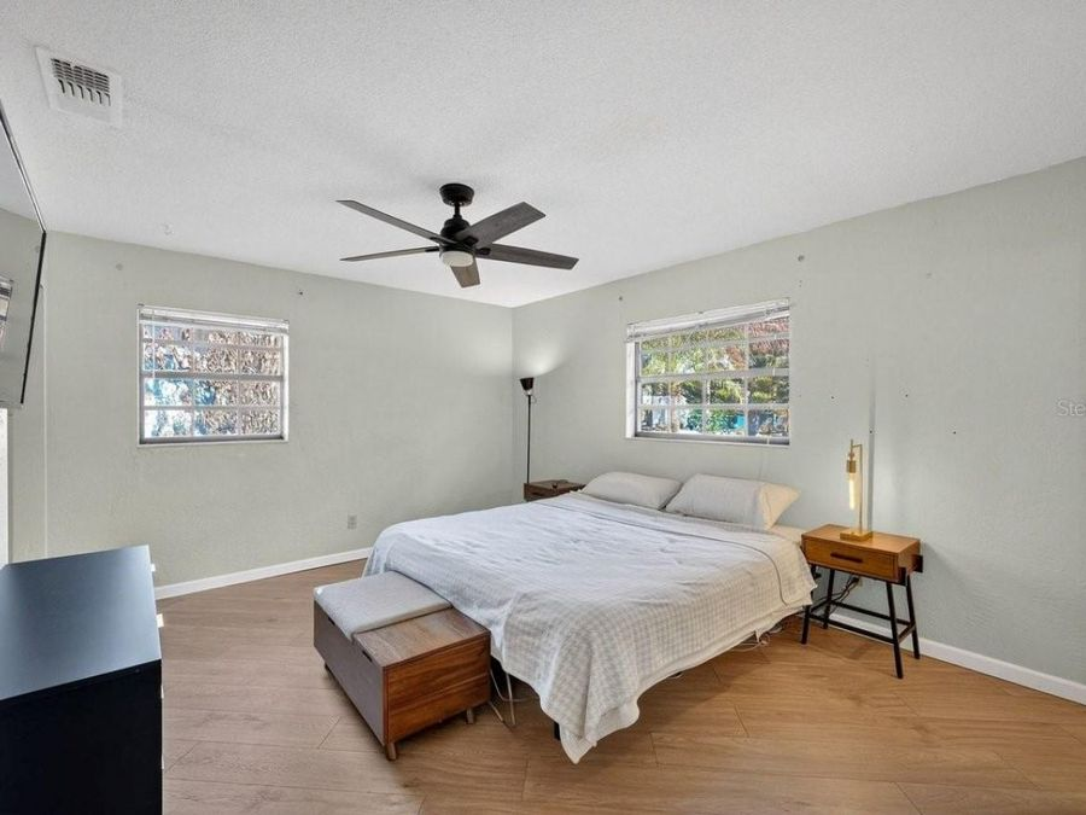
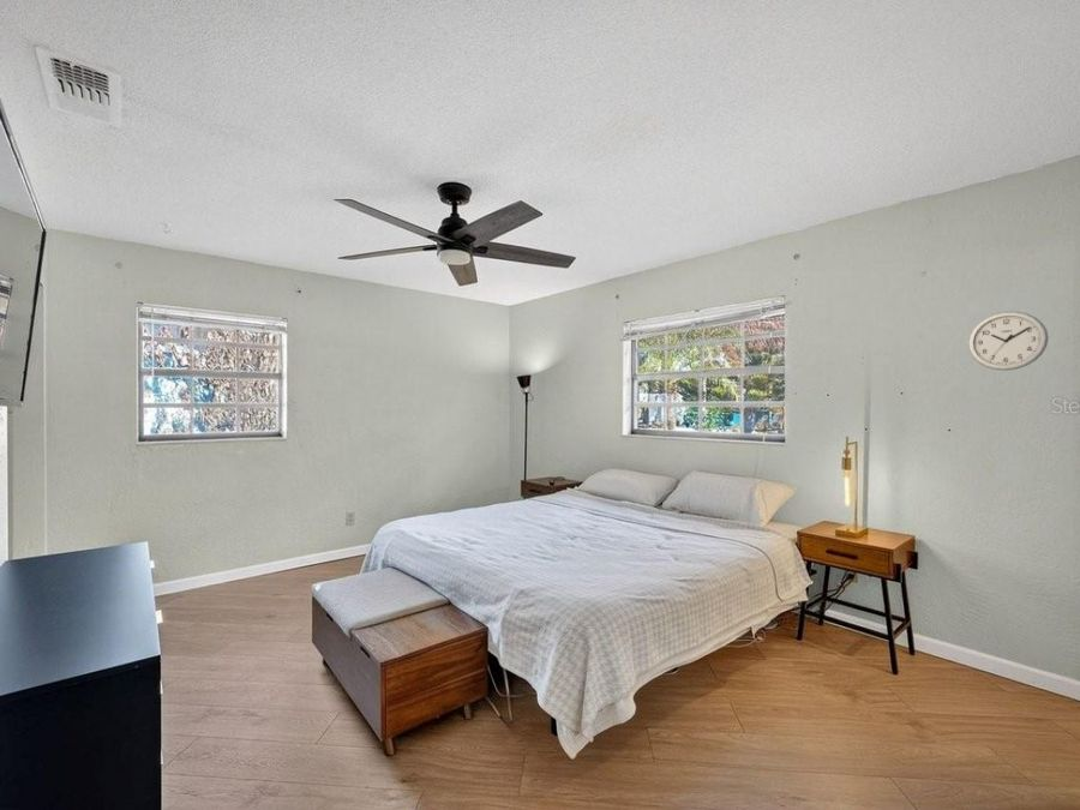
+ wall clock [966,310,1050,372]
